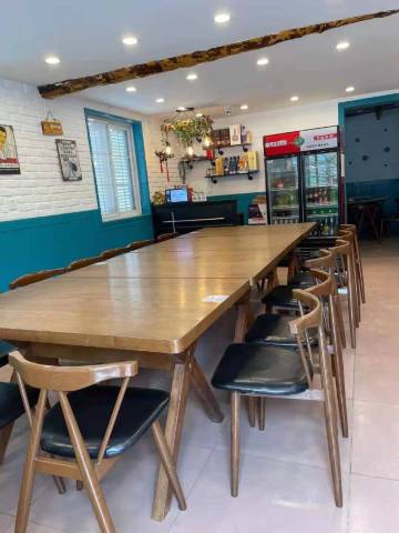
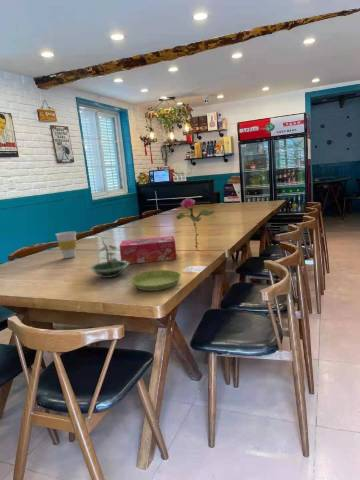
+ tissue box [118,235,178,265]
+ flower [175,197,217,250]
+ saucer [129,269,182,292]
+ cup [55,230,77,259]
+ terrarium [88,236,130,279]
